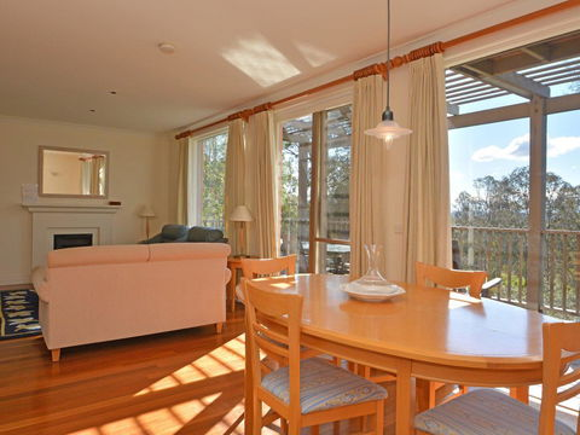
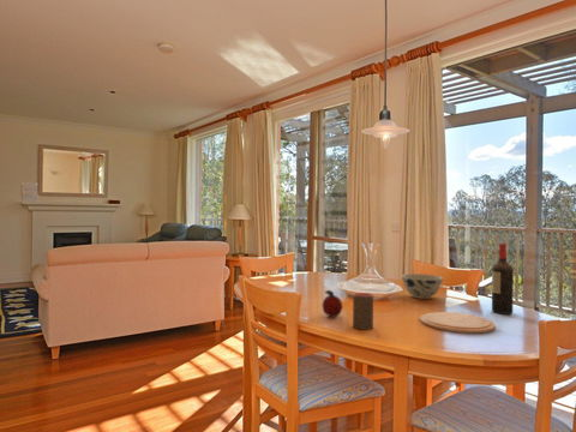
+ plate [419,311,497,334]
+ cup [352,292,374,331]
+ bowl [401,272,444,300]
+ fruit [322,289,343,318]
+ wine bottle [491,242,515,316]
